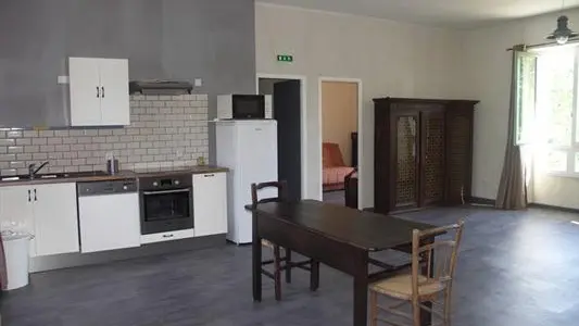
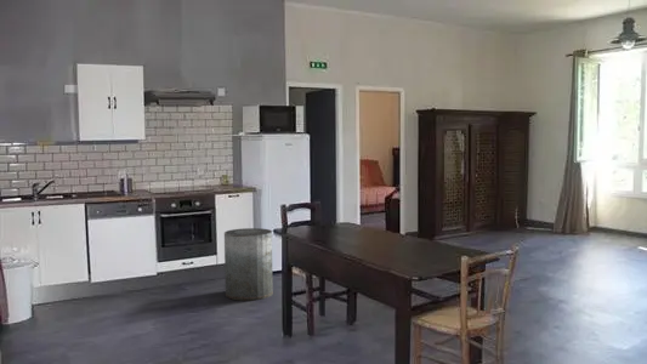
+ trash can [223,227,274,302]
